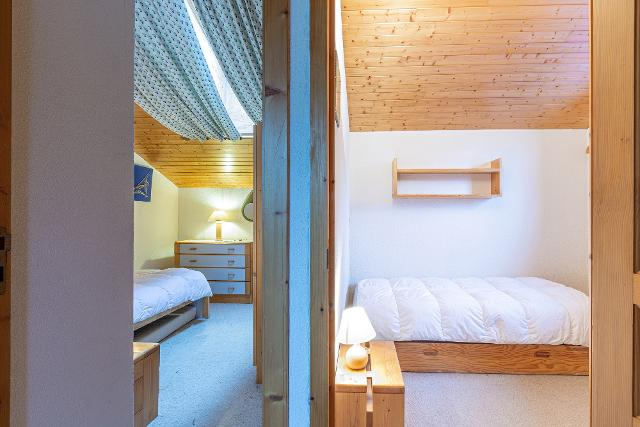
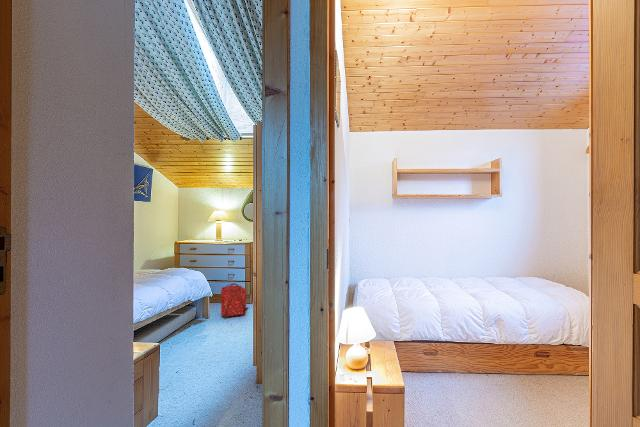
+ backpack [219,282,250,319]
